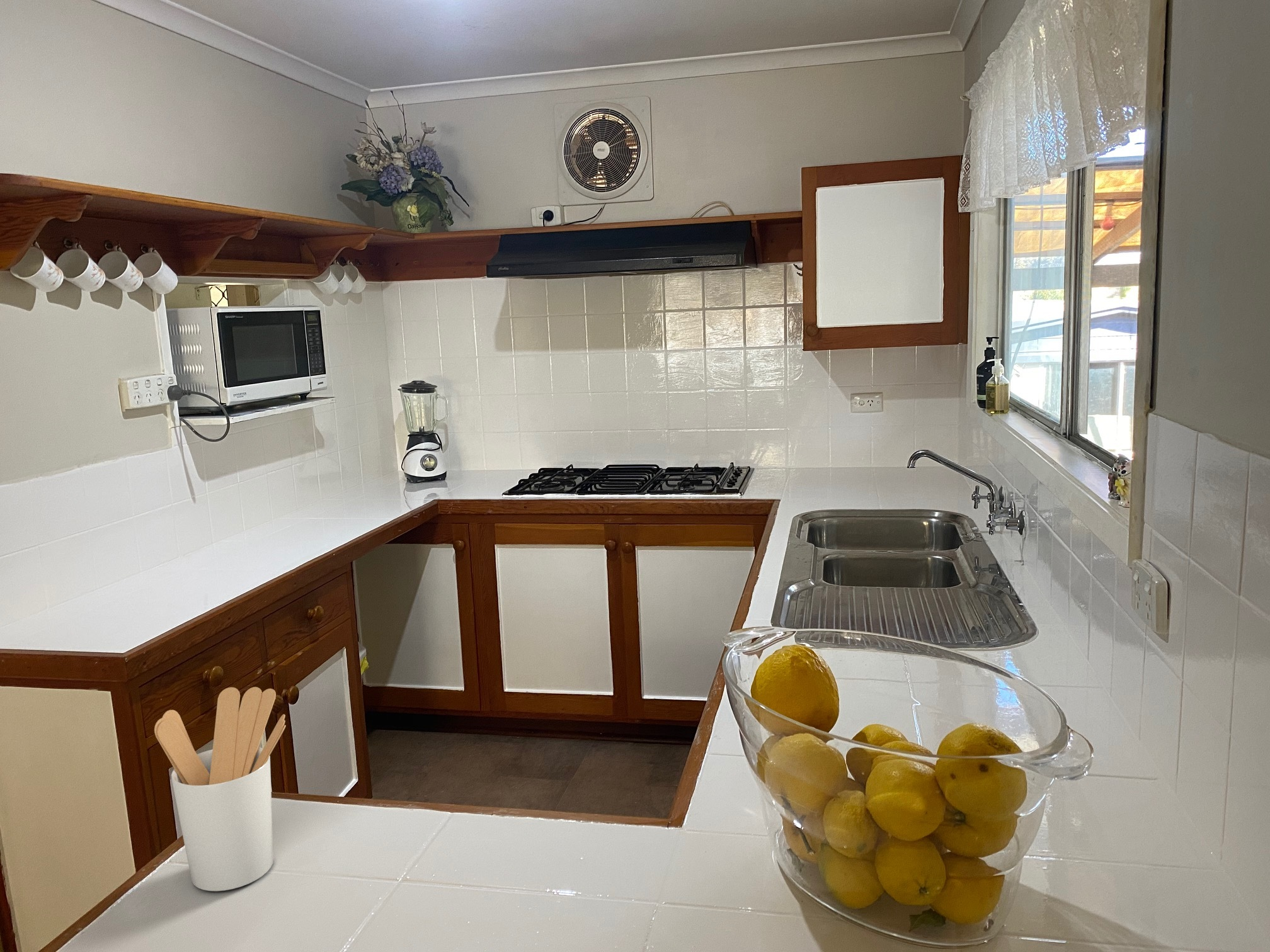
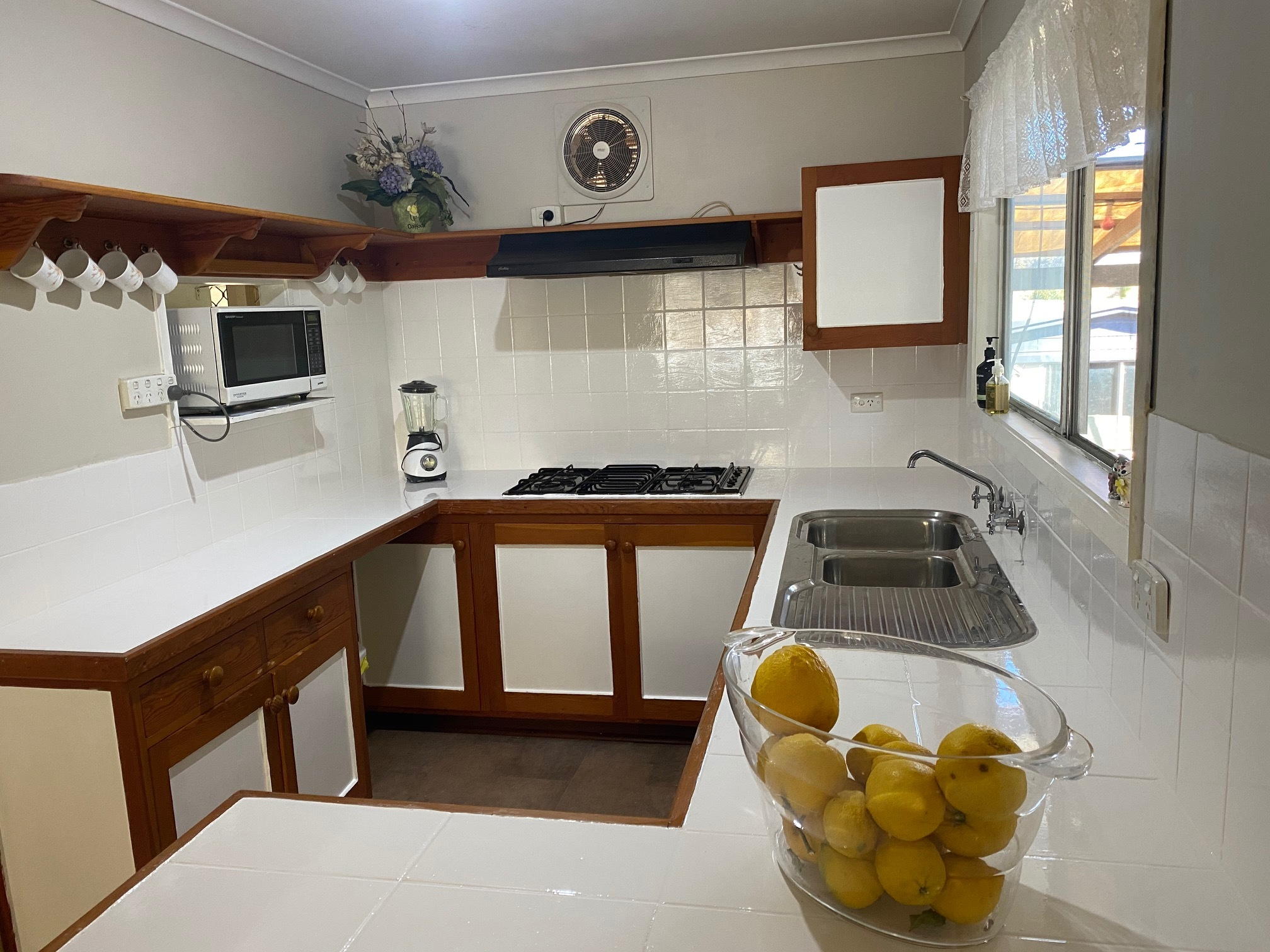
- utensil holder [154,686,287,892]
